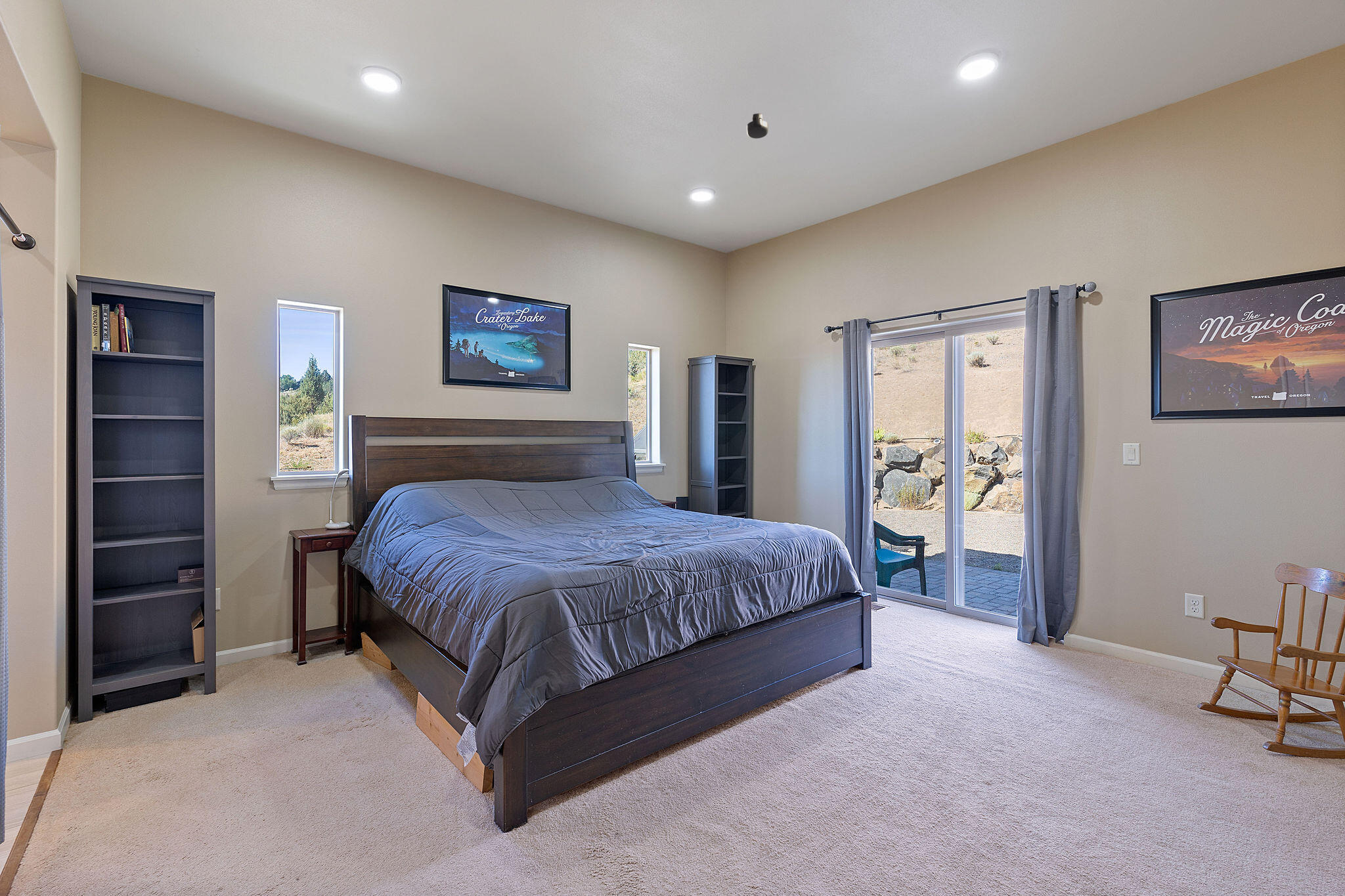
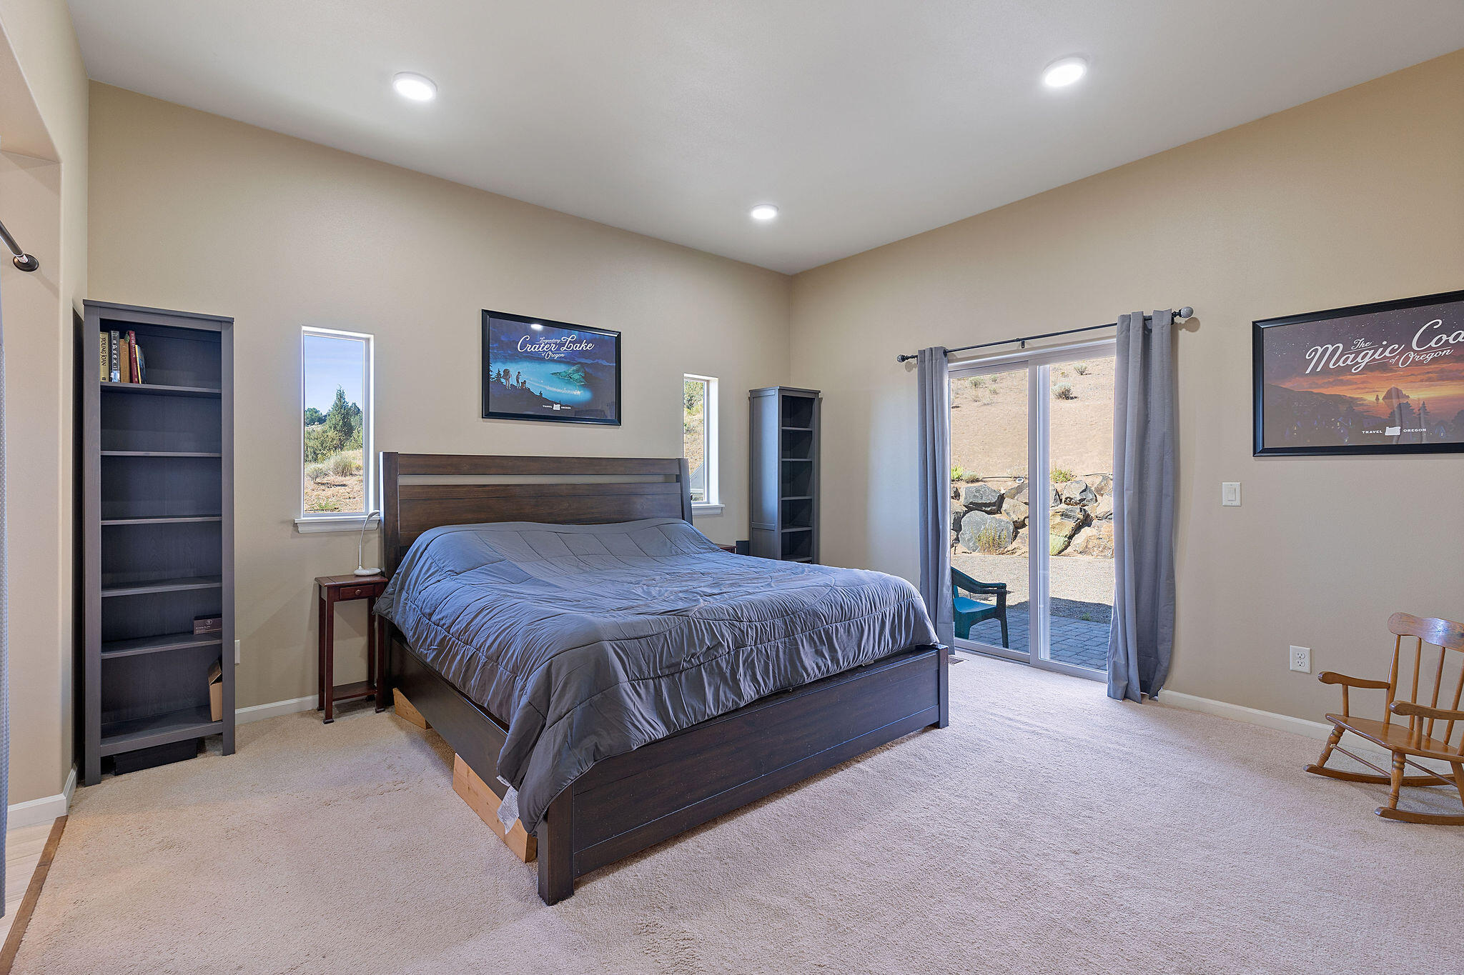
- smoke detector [746,113,769,139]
